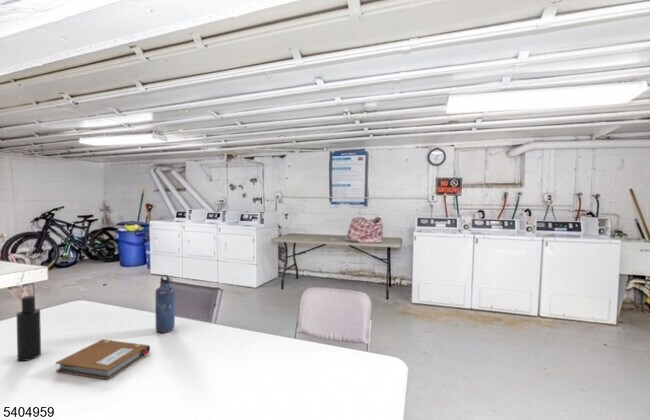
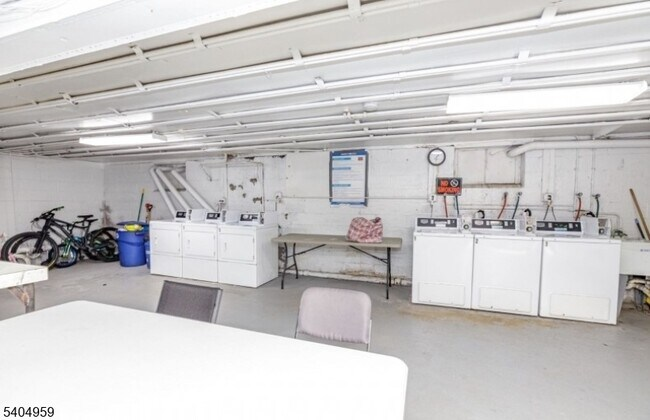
- atomizer [15,295,42,362]
- notebook [55,339,151,380]
- water bottle [154,274,176,334]
